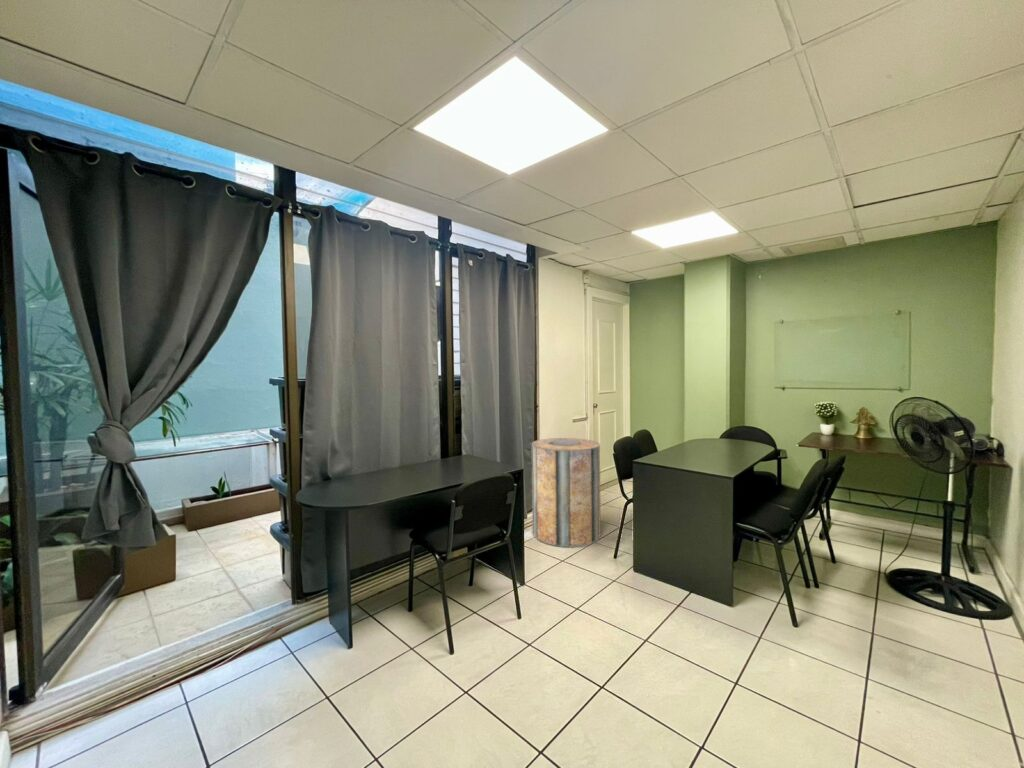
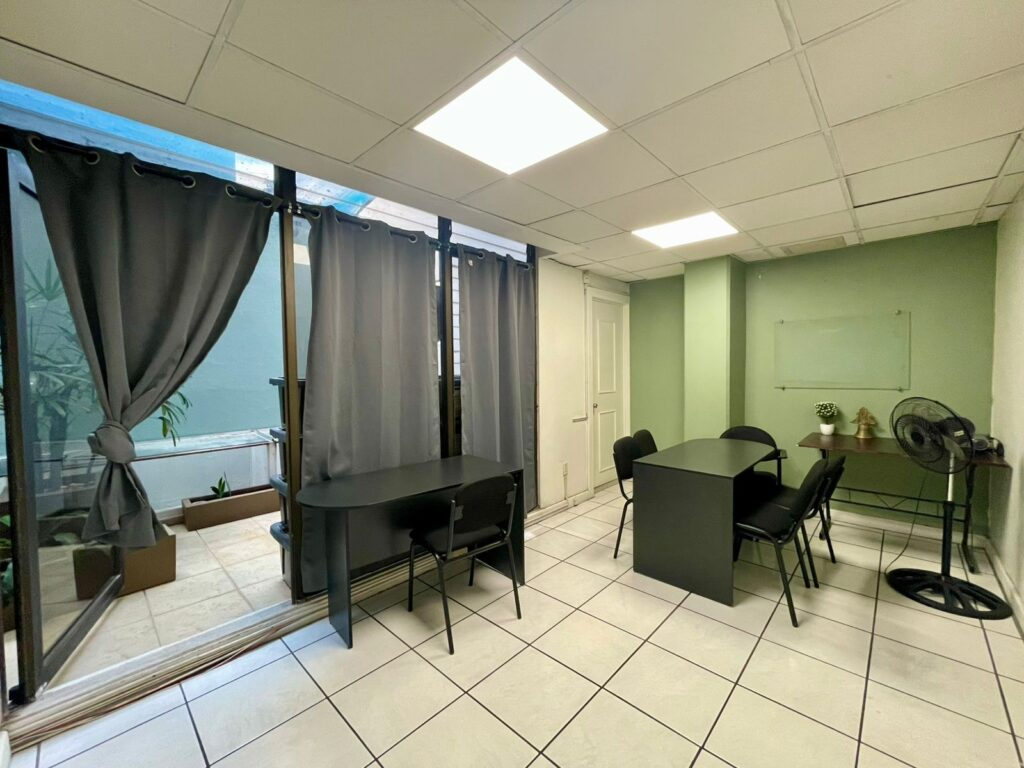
- trash can [531,437,602,548]
